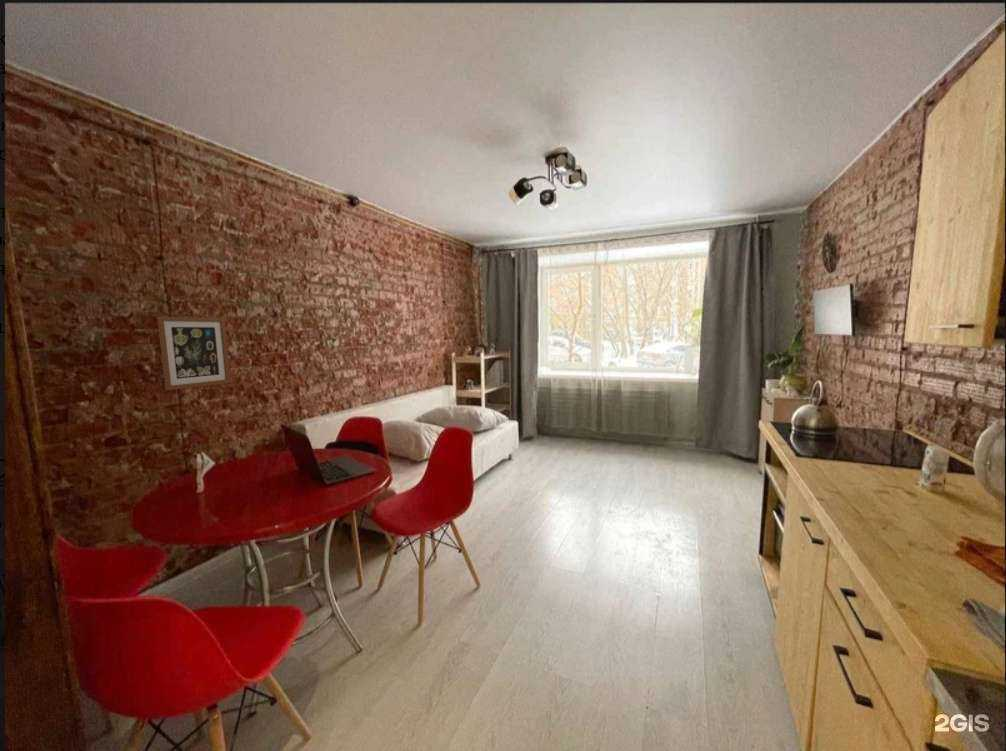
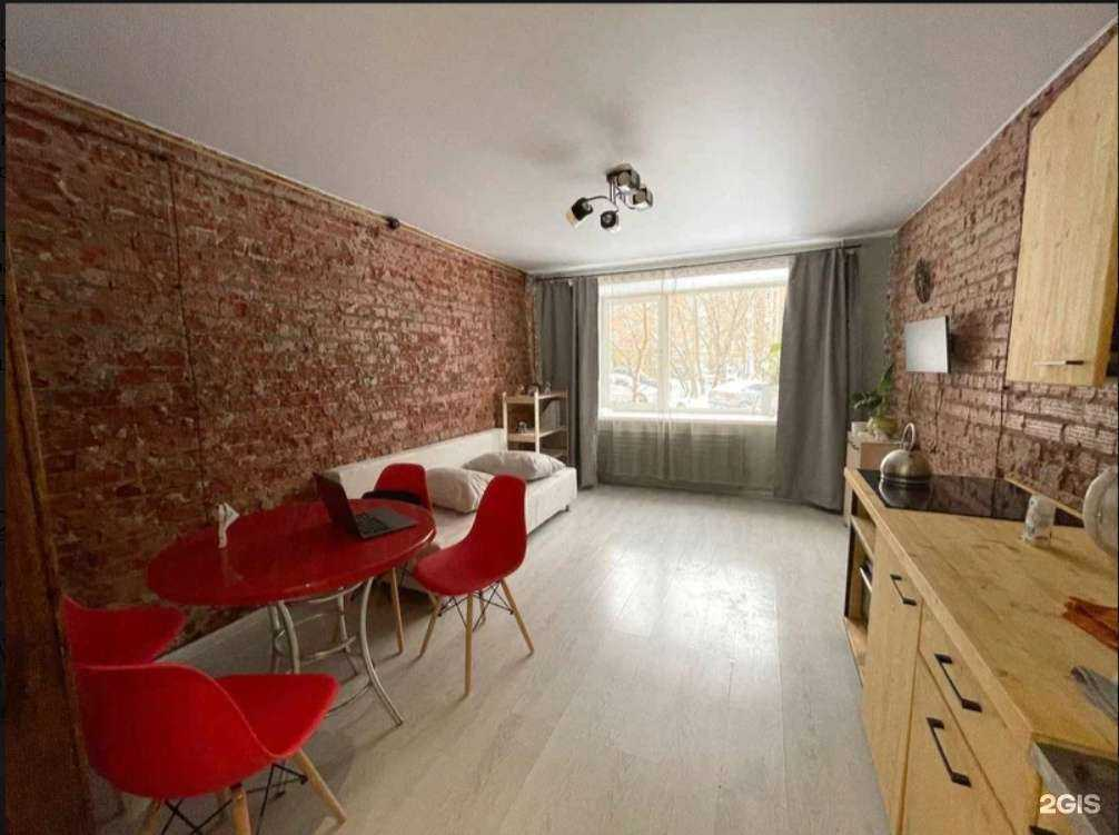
- wall art [156,315,232,391]
